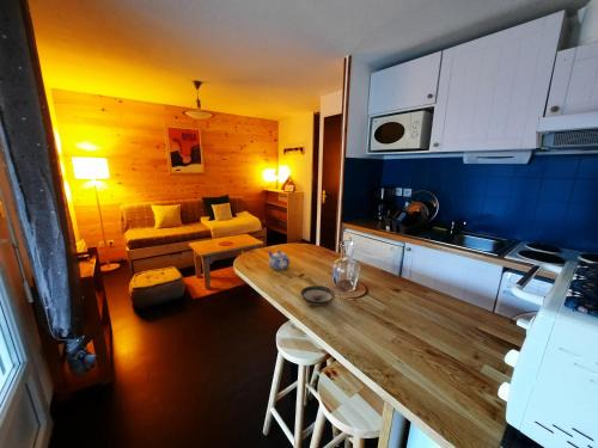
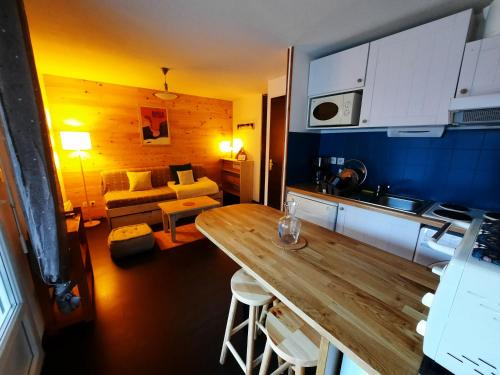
- teapot [268,250,291,271]
- saucer [299,284,336,307]
